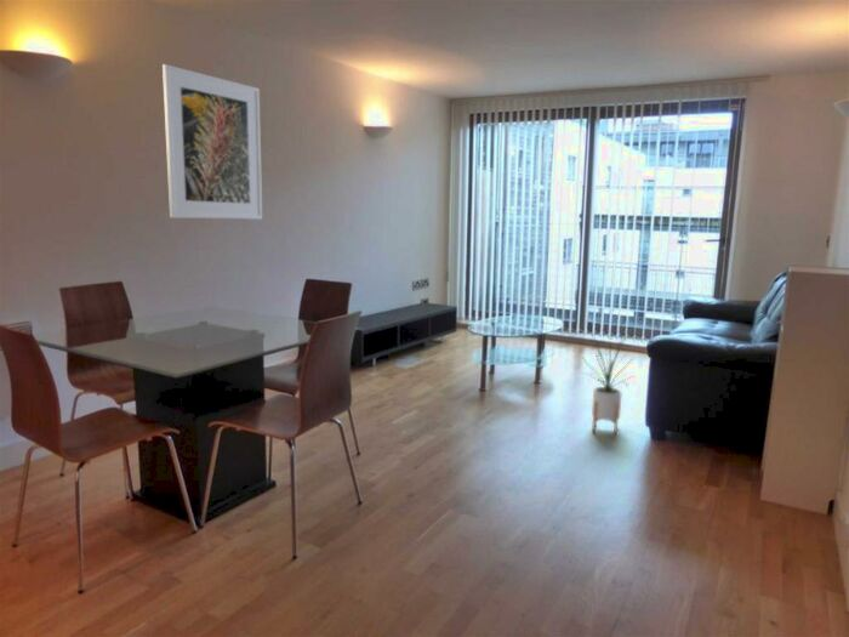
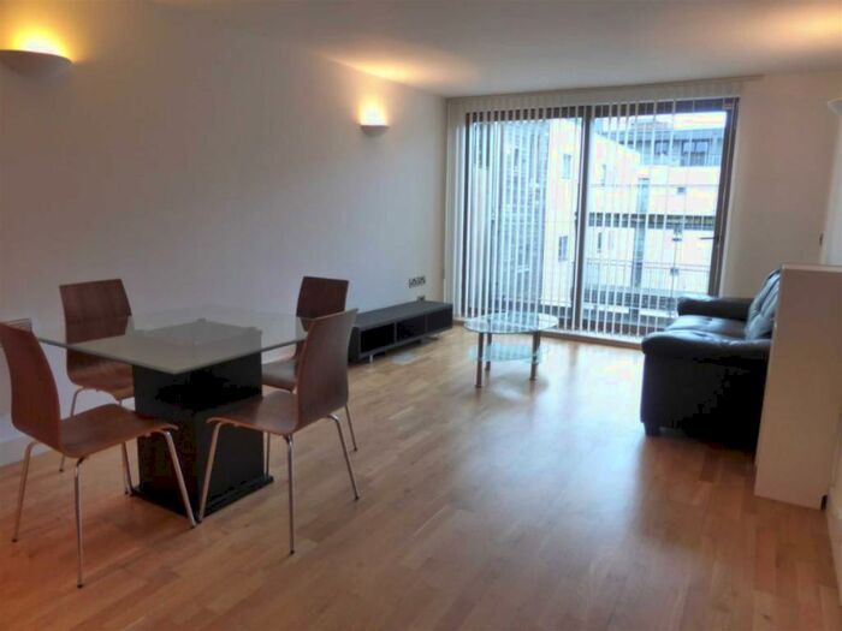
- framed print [161,63,263,221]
- house plant [581,328,640,436]
